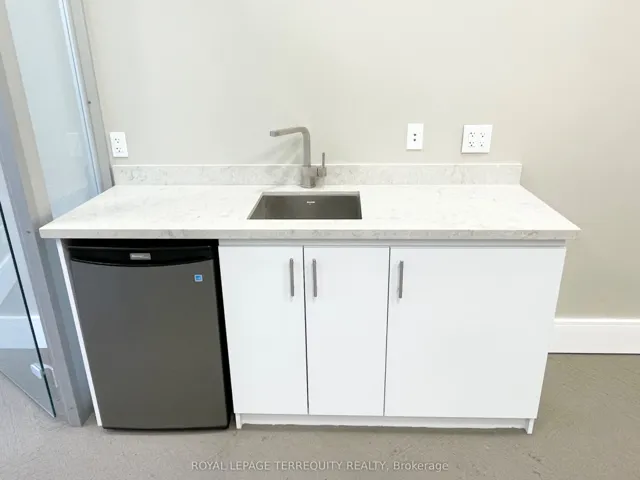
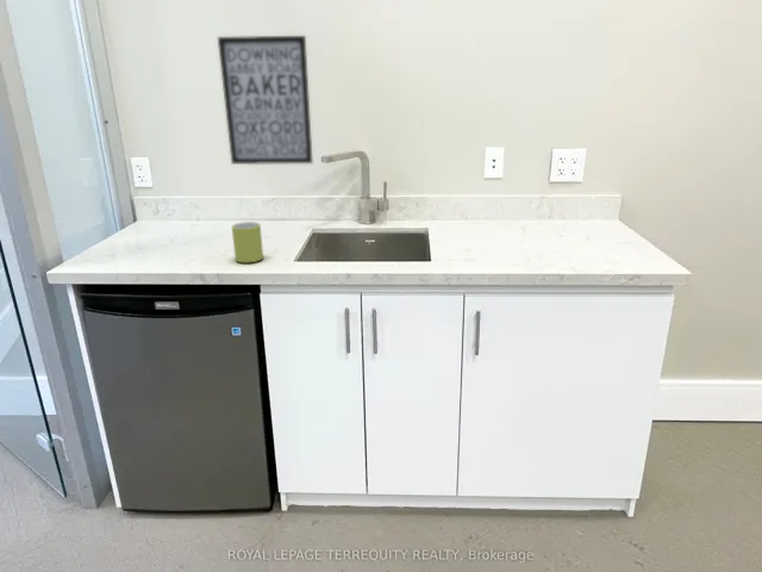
+ wall art [217,35,314,166]
+ mug [231,220,264,265]
